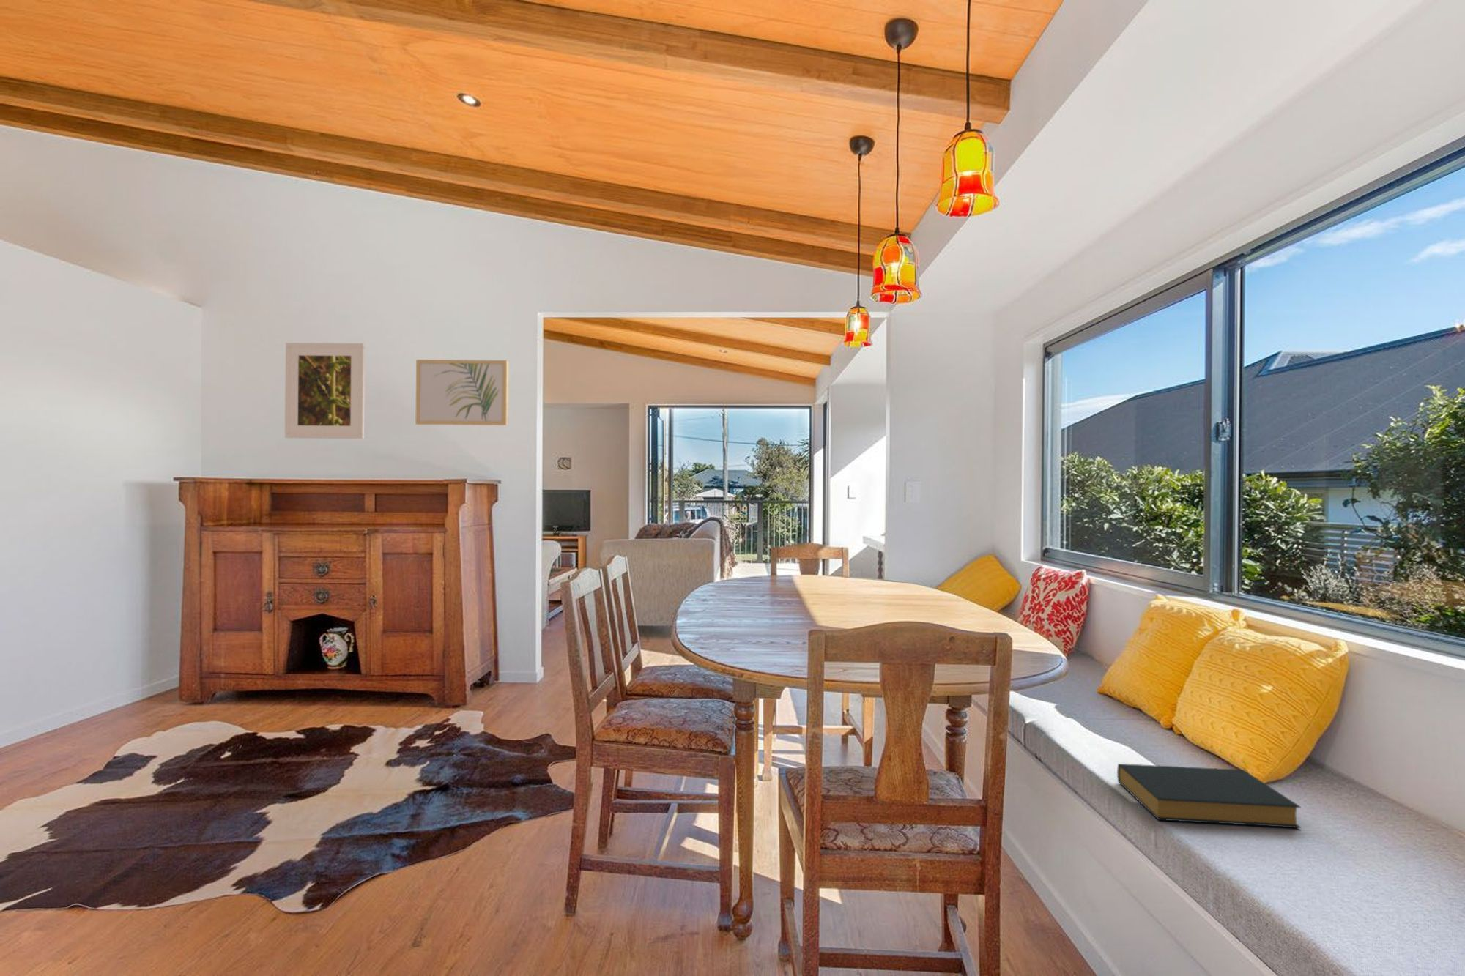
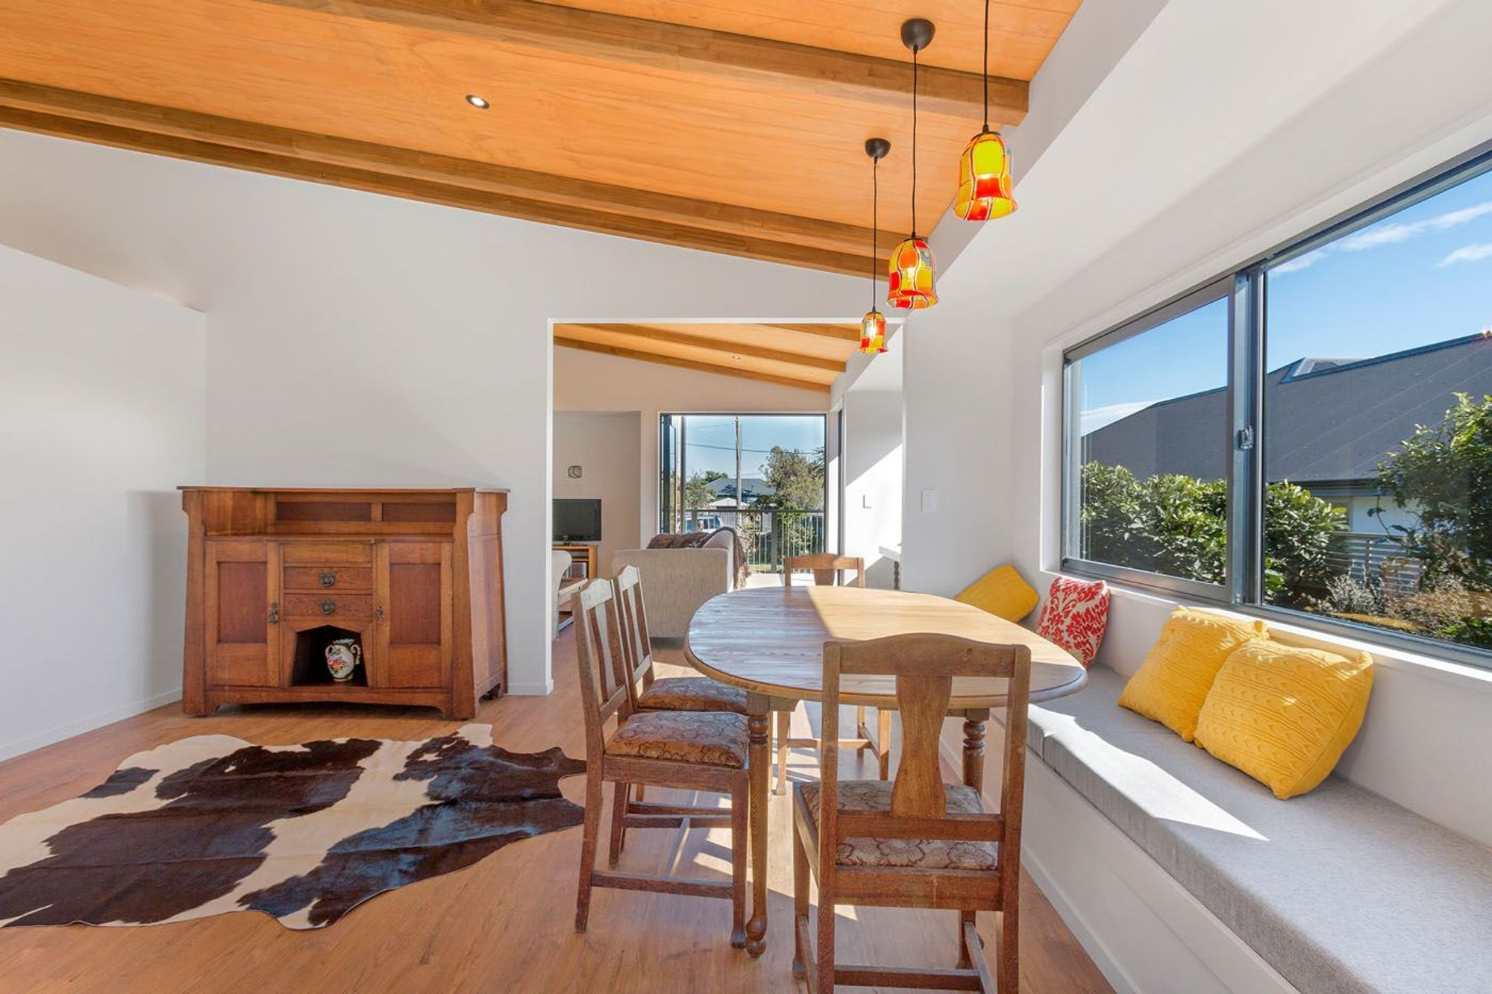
- hardback book [1116,762,1302,829]
- wall art [415,358,509,426]
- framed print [284,342,366,439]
